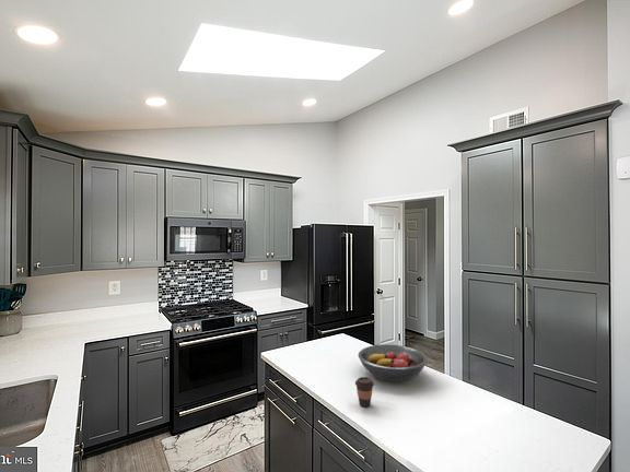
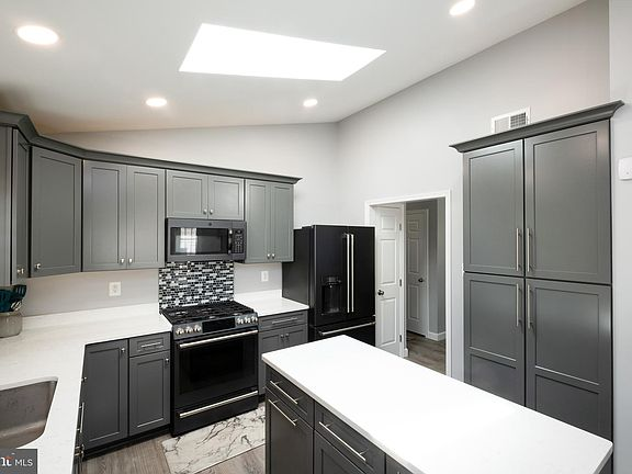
- fruit bowl [358,343,428,382]
- coffee cup [354,376,375,408]
